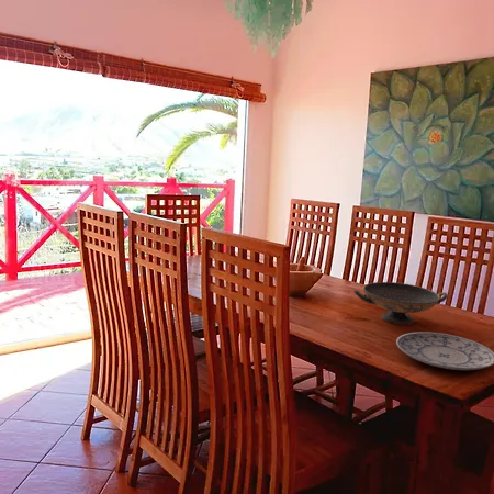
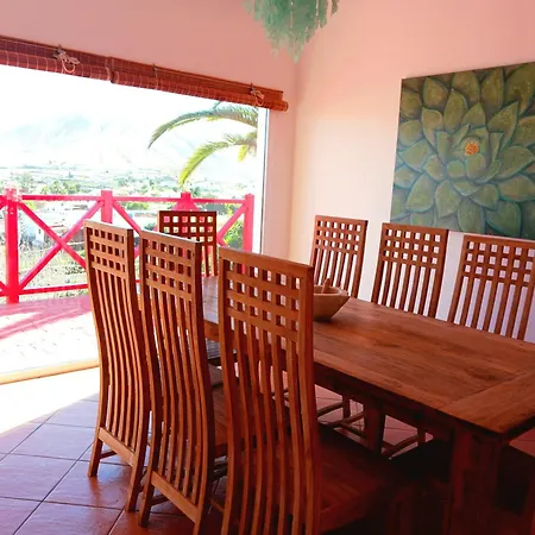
- decorative bowl [352,281,449,326]
- plate [395,332,494,371]
